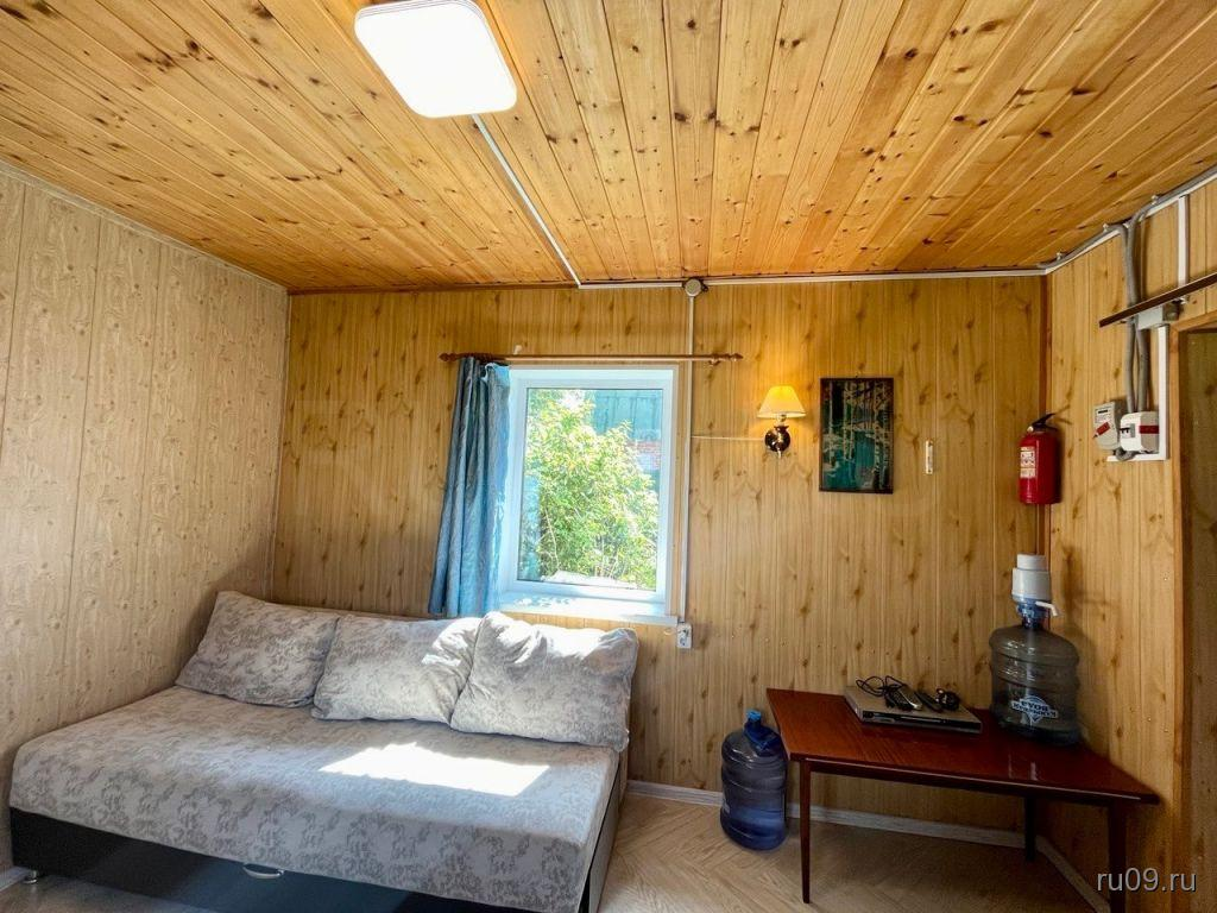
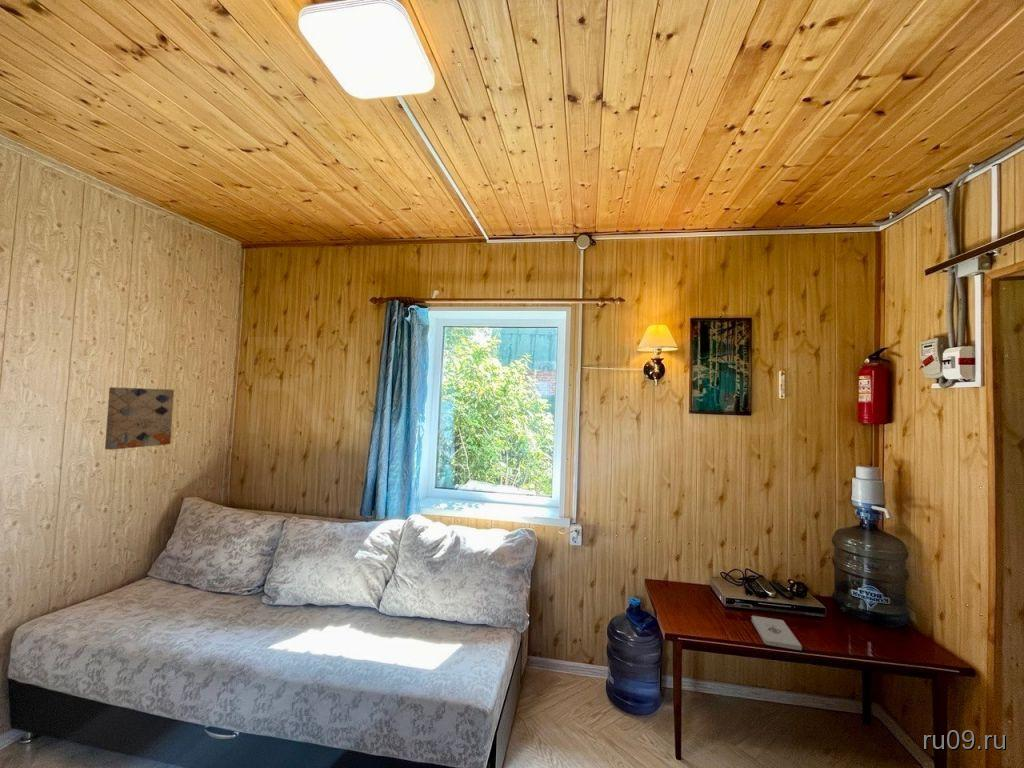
+ wall art [104,386,175,451]
+ notepad [750,615,803,651]
